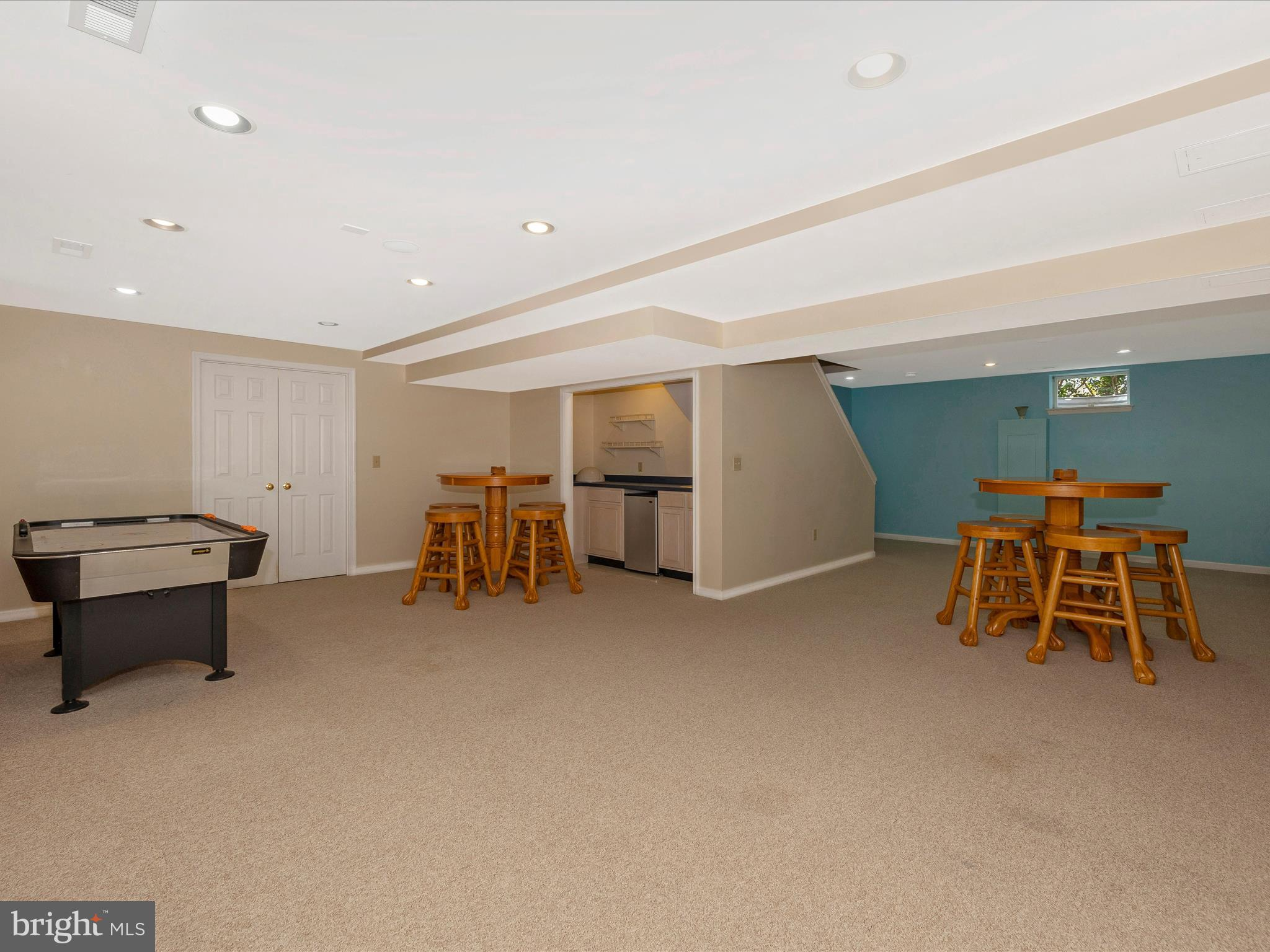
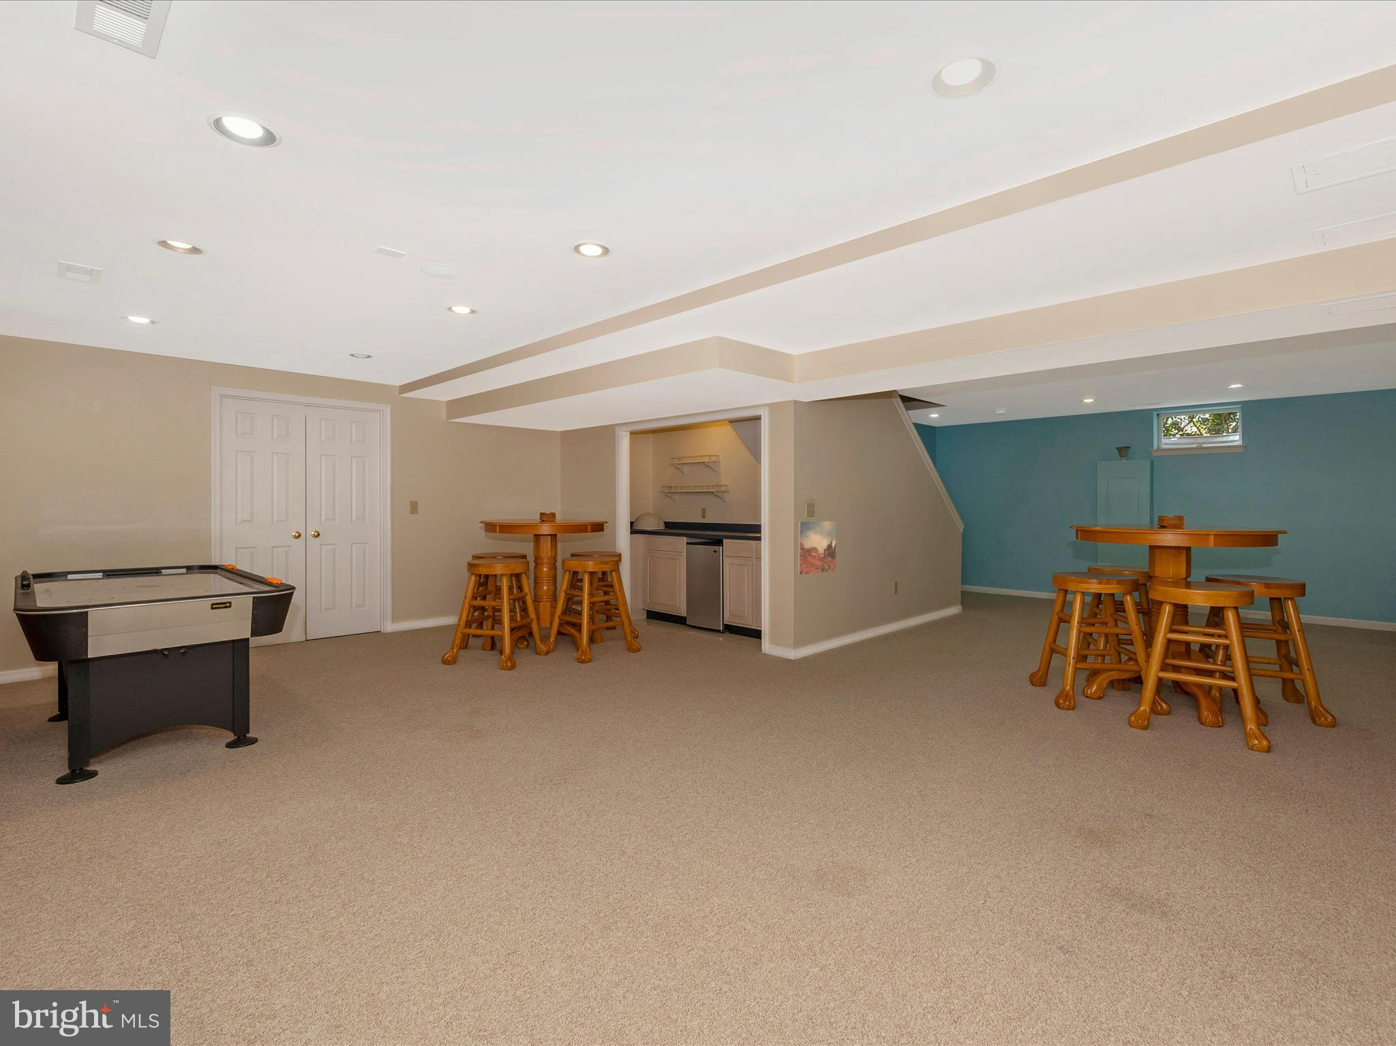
+ wall art [798,521,838,576]
